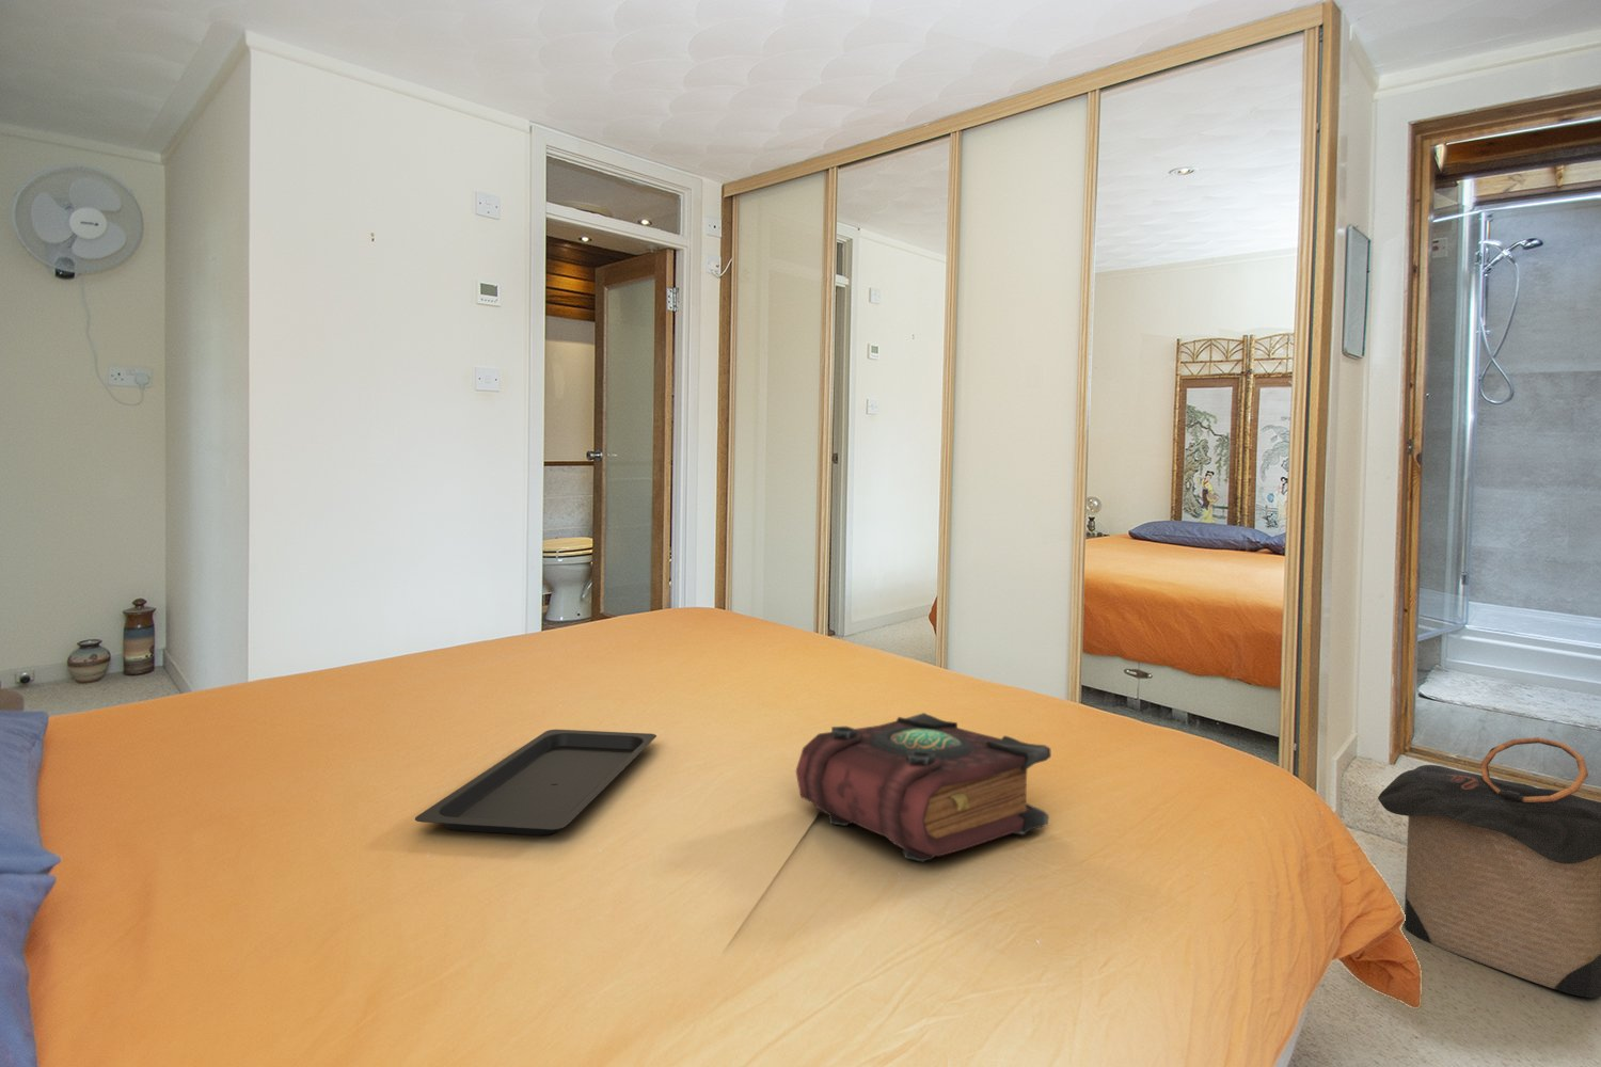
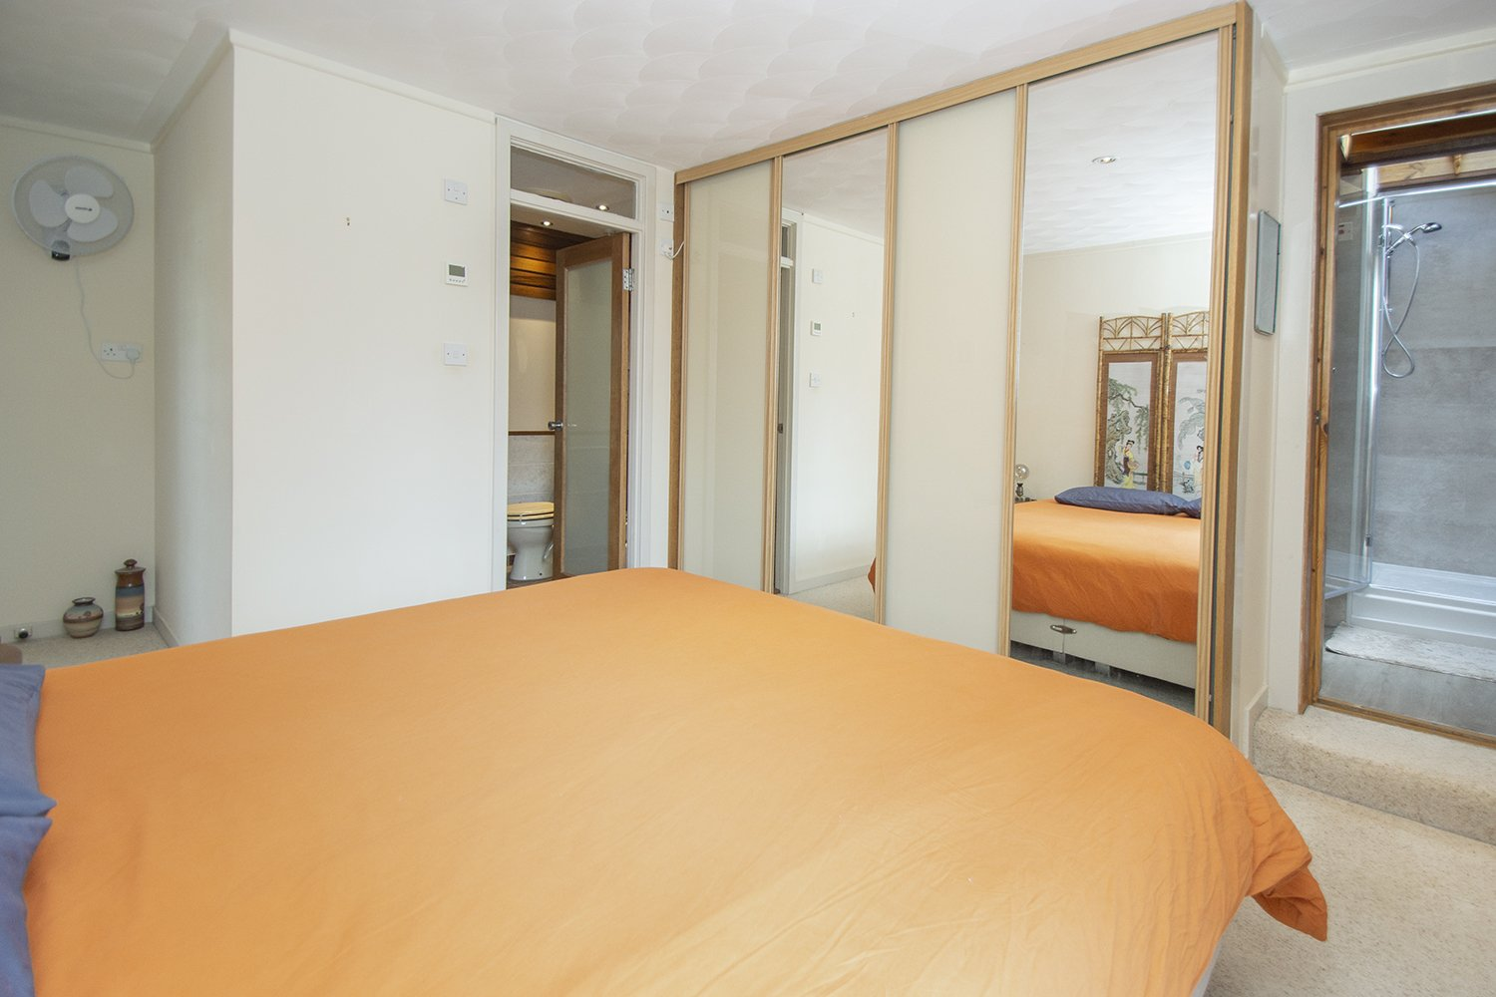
- laundry hamper [1377,736,1601,999]
- book [796,712,1052,863]
- serving tray [415,729,658,836]
